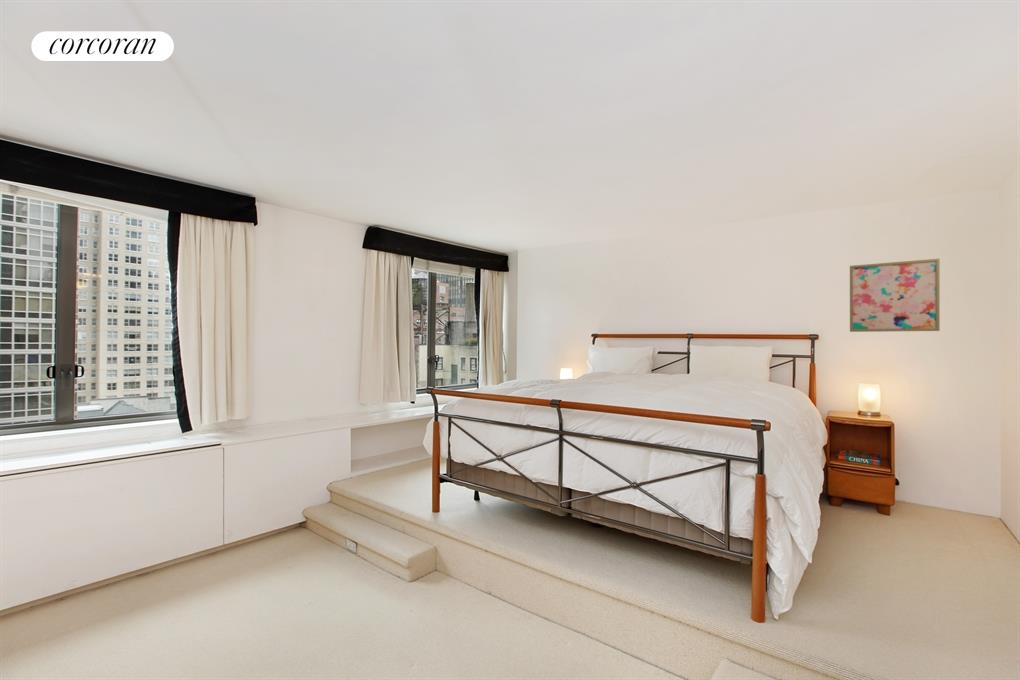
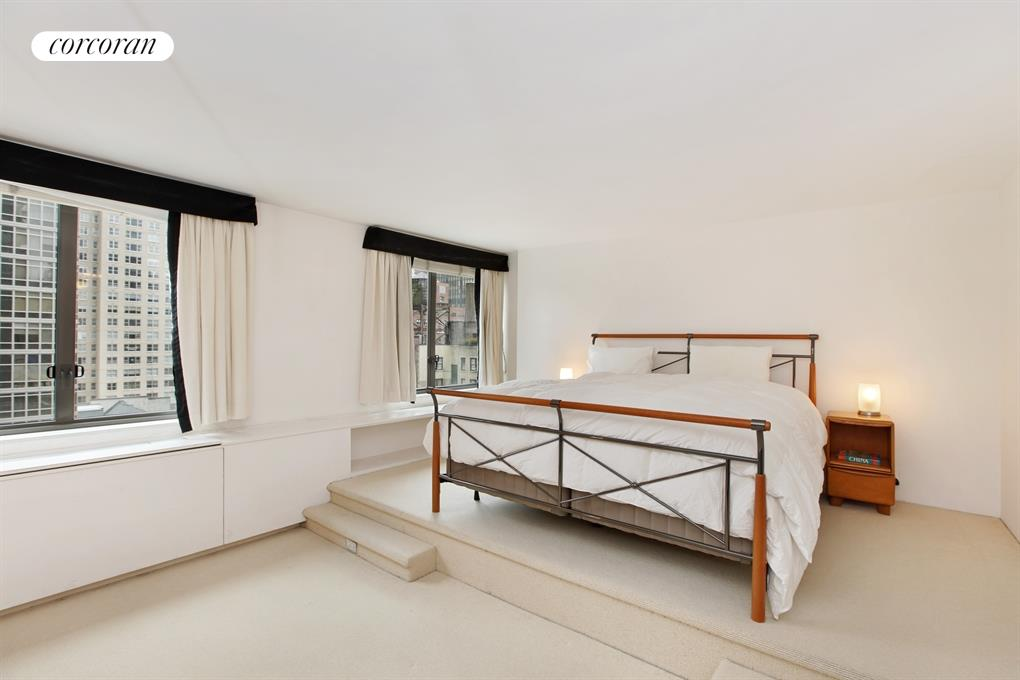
- wall art [849,258,941,333]
